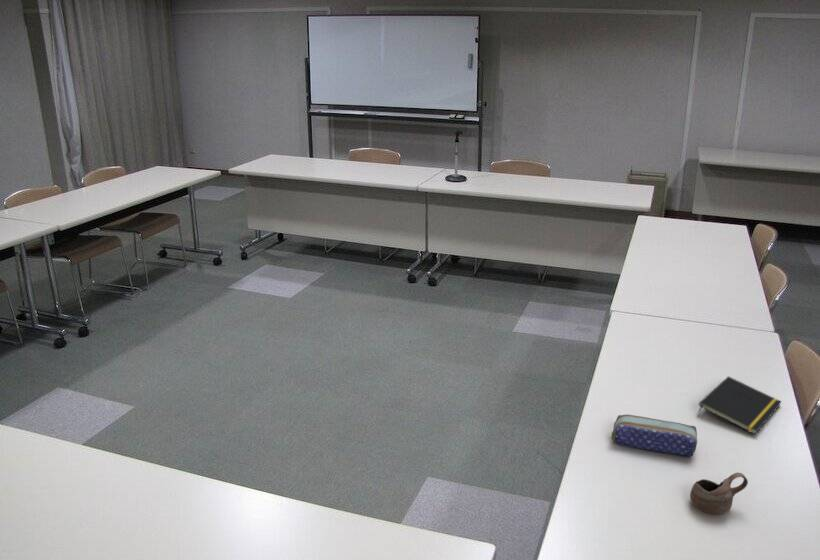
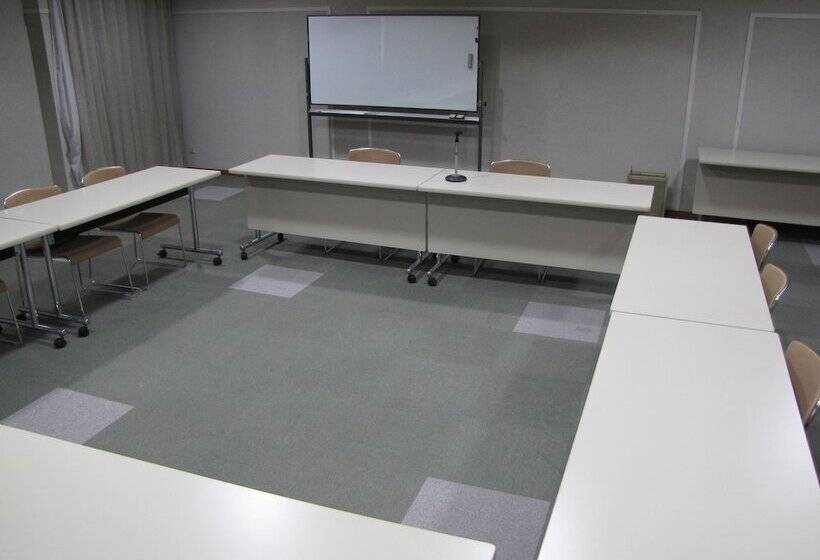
- pencil case [611,413,698,457]
- cup [689,471,749,515]
- notepad [696,375,783,435]
